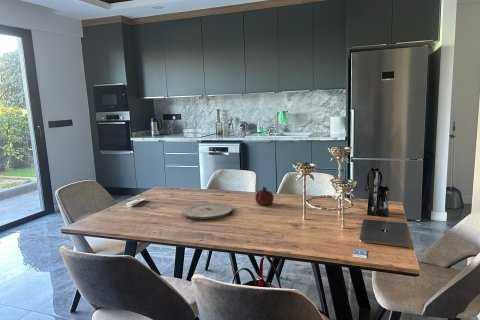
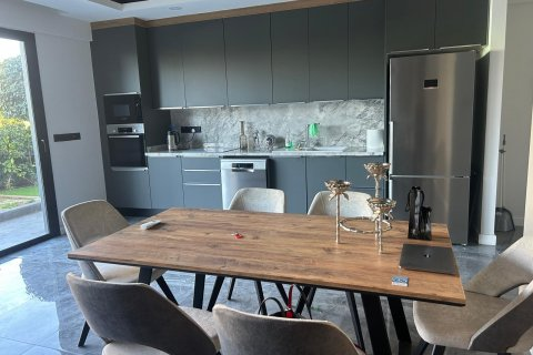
- plate [181,202,234,220]
- fruit [255,186,275,206]
